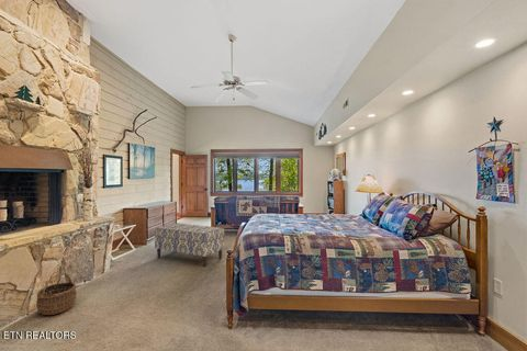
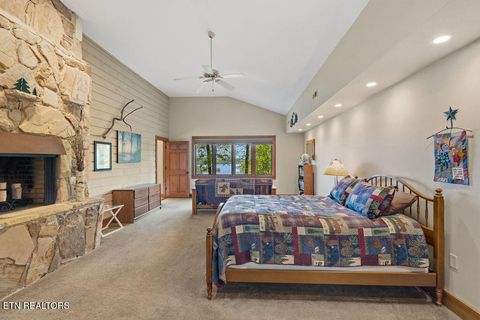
- bench [154,223,225,268]
- wicker basket [35,272,78,316]
